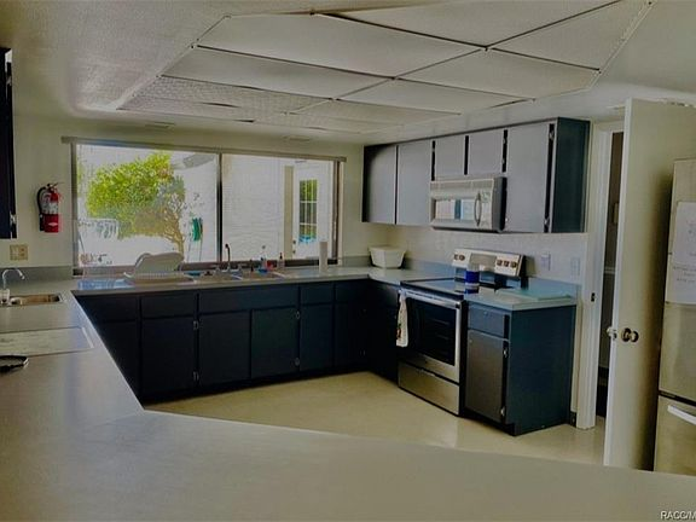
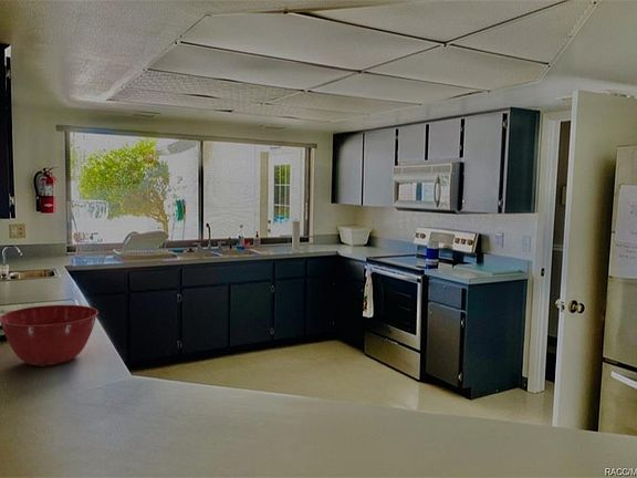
+ mixing bowl [0,304,98,367]
